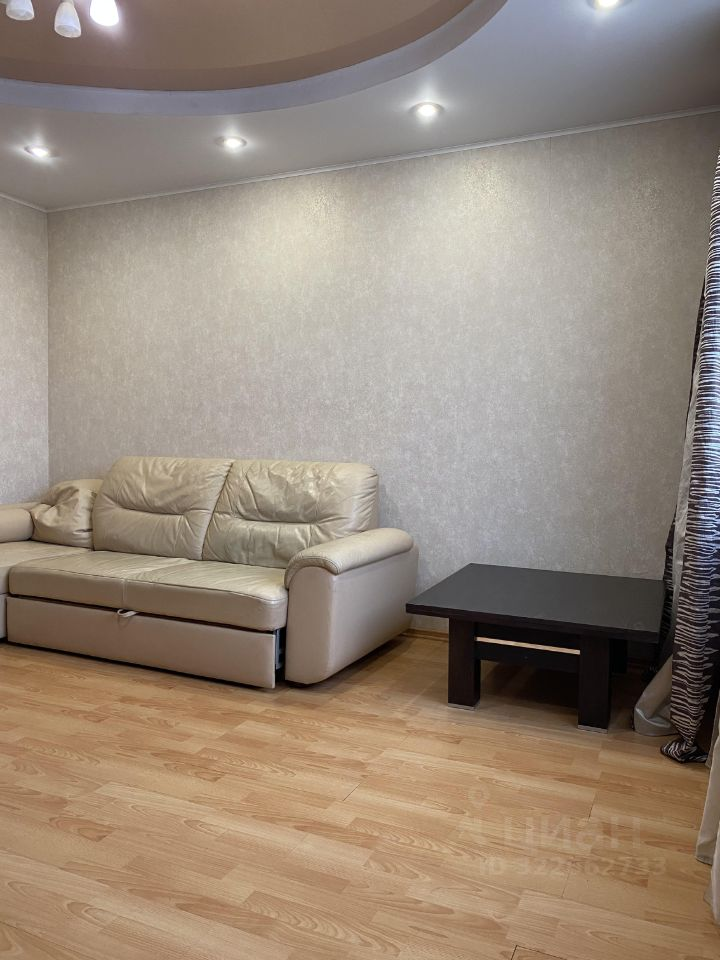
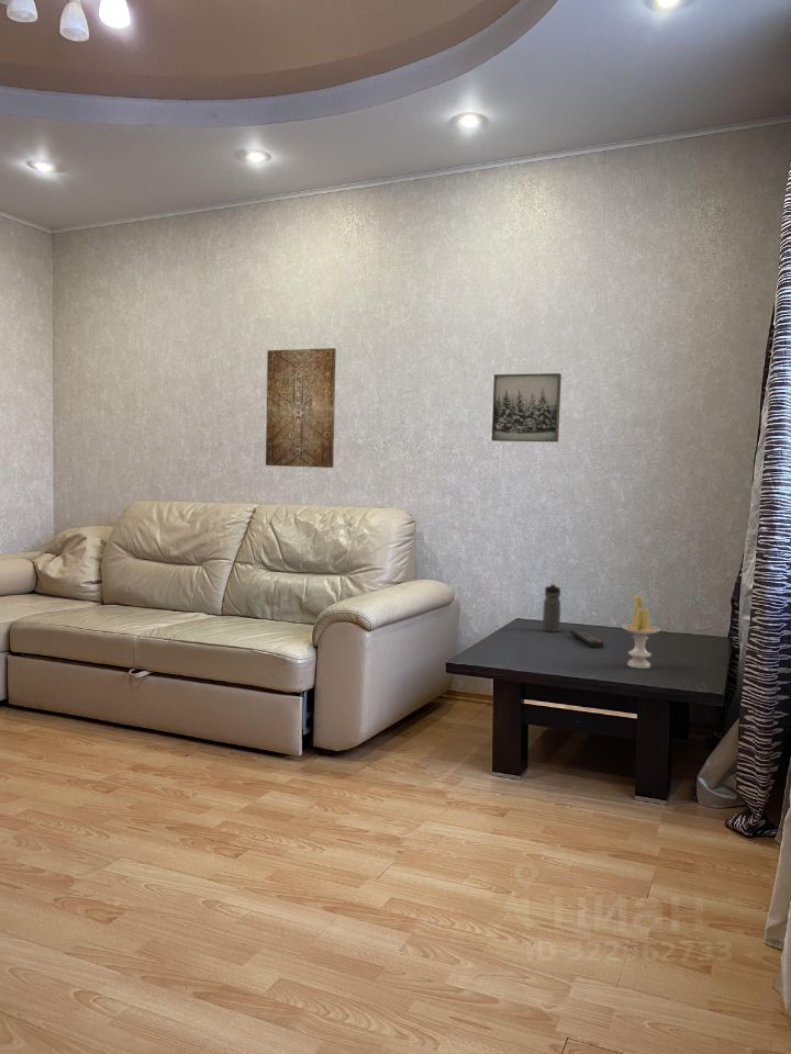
+ remote control [569,629,604,649]
+ water bottle [542,583,561,633]
+ wall art [265,347,337,469]
+ candle [621,593,660,670]
+ wall art [491,372,562,444]
